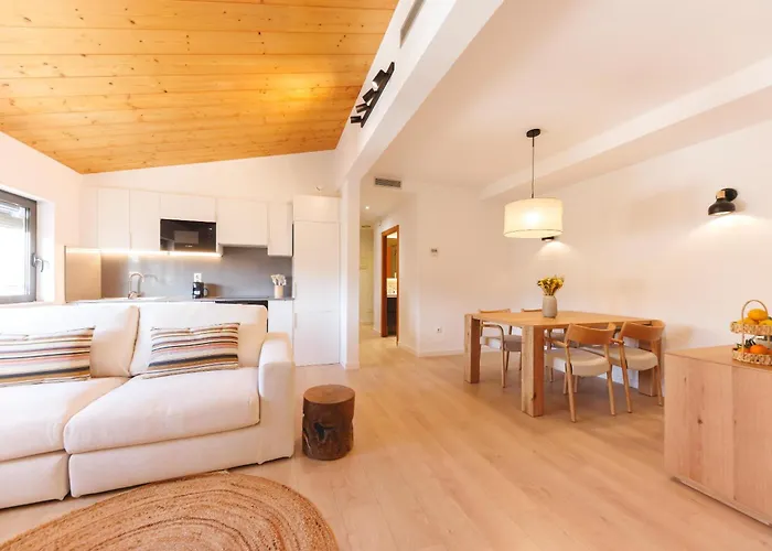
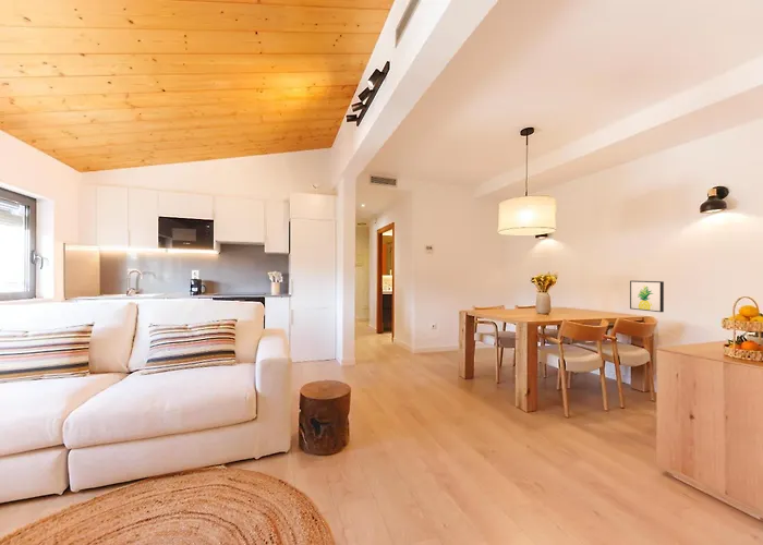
+ wall art [629,280,665,313]
